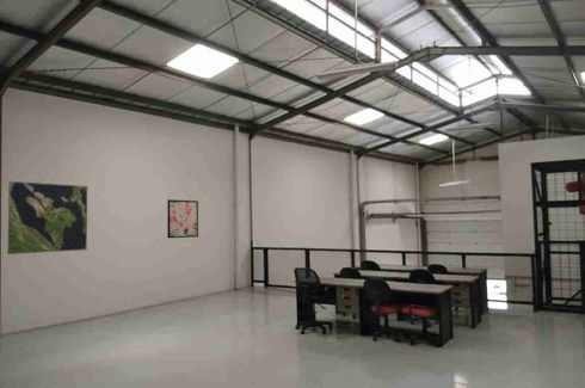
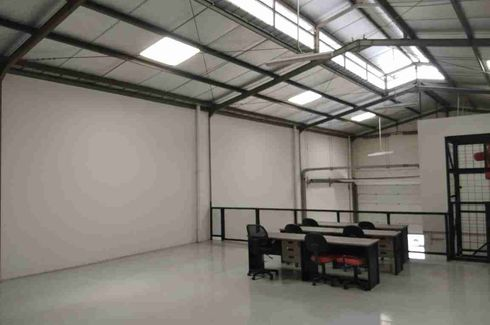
- world map [6,180,88,255]
- wall art [166,198,199,239]
